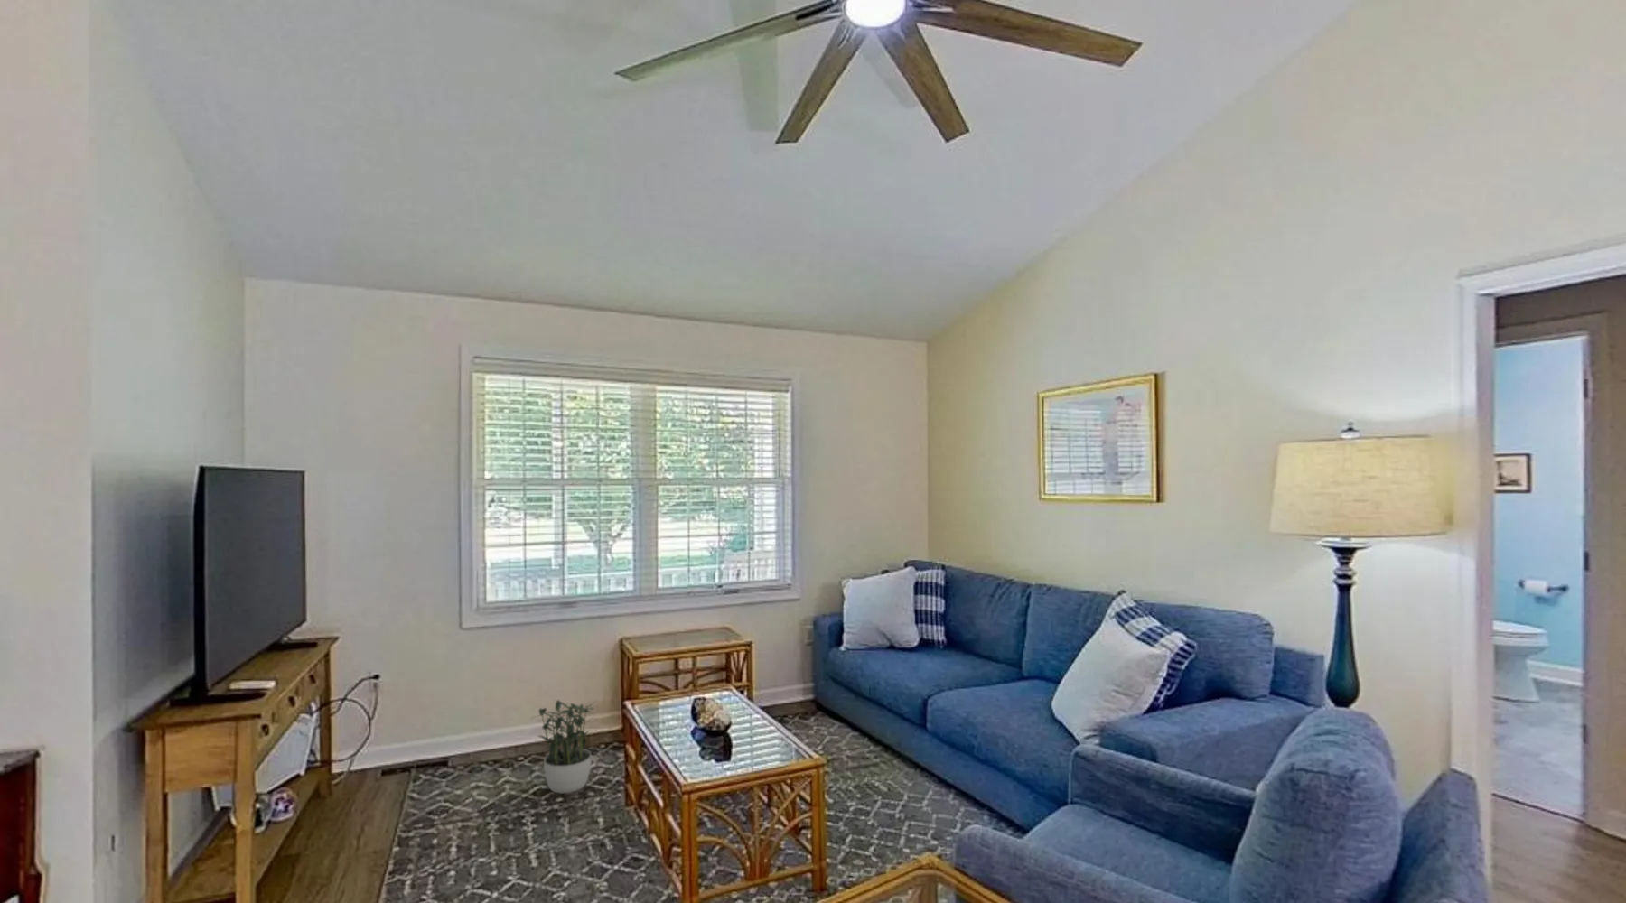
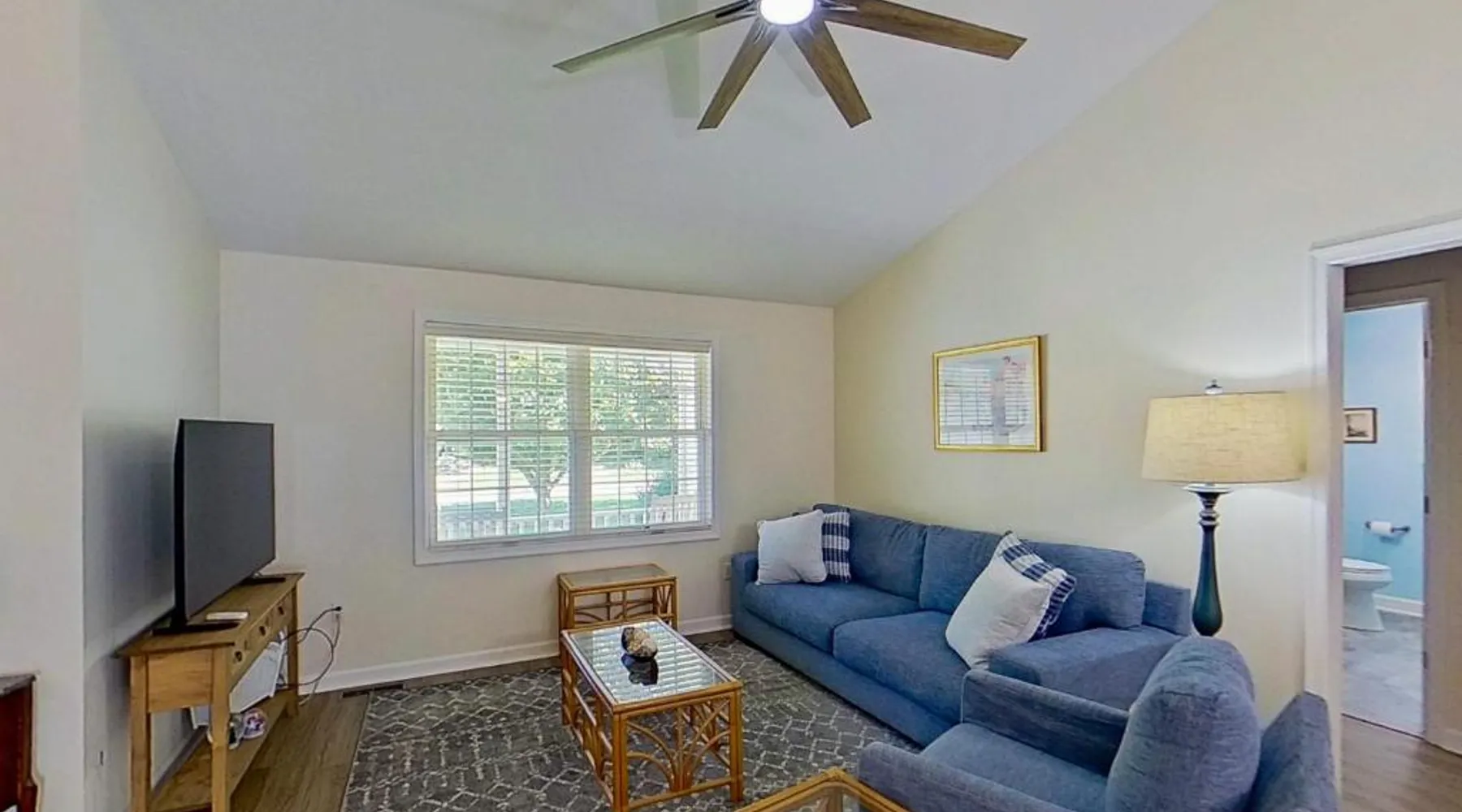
- potted plant [531,698,597,795]
